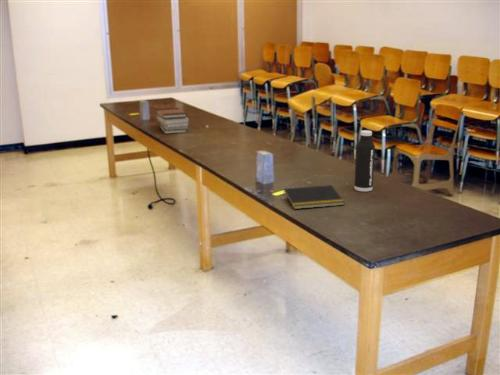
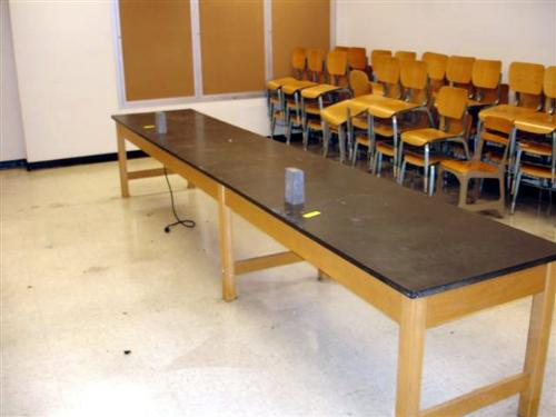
- notepad [282,184,345,210]
- water bottle [353,129,376,193]
- book stack [155,107,189,135]
